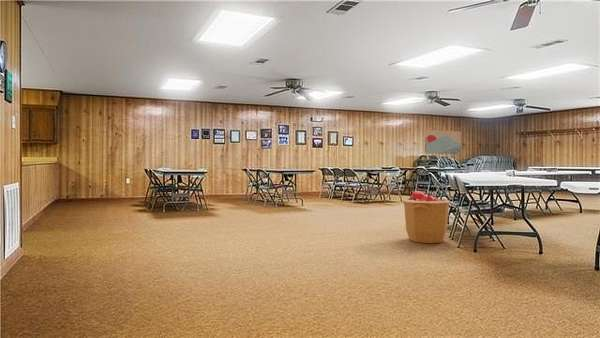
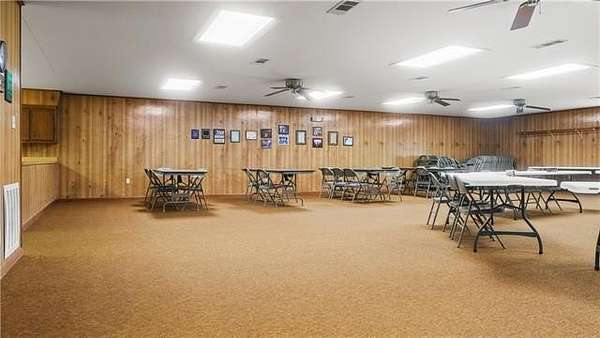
- trash can [401,188,452,244]
- wall art [424,129,462,155]
